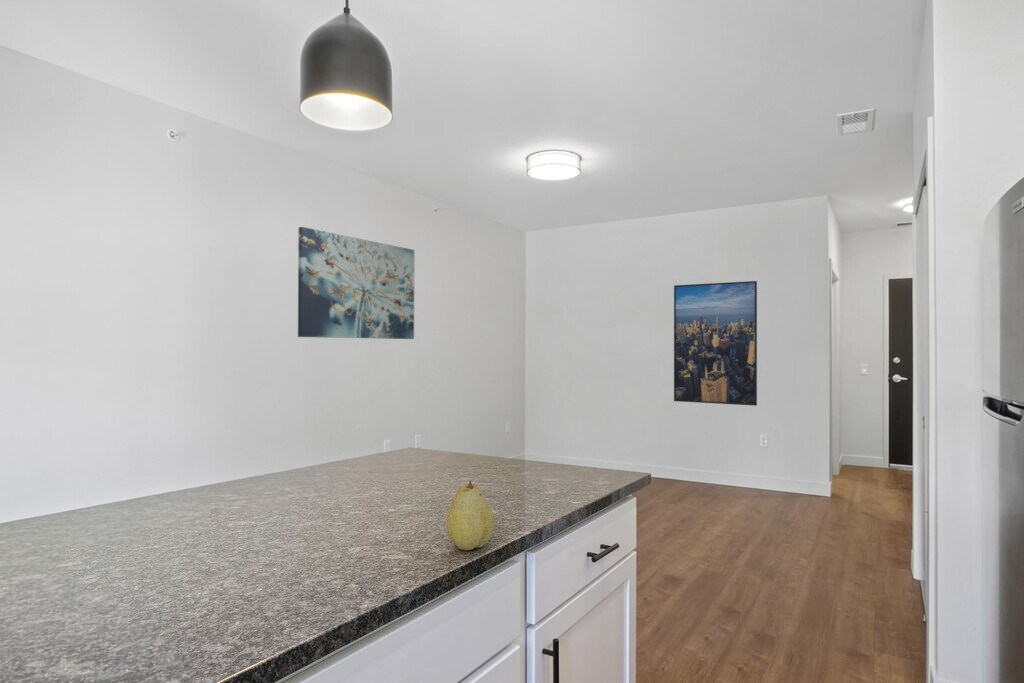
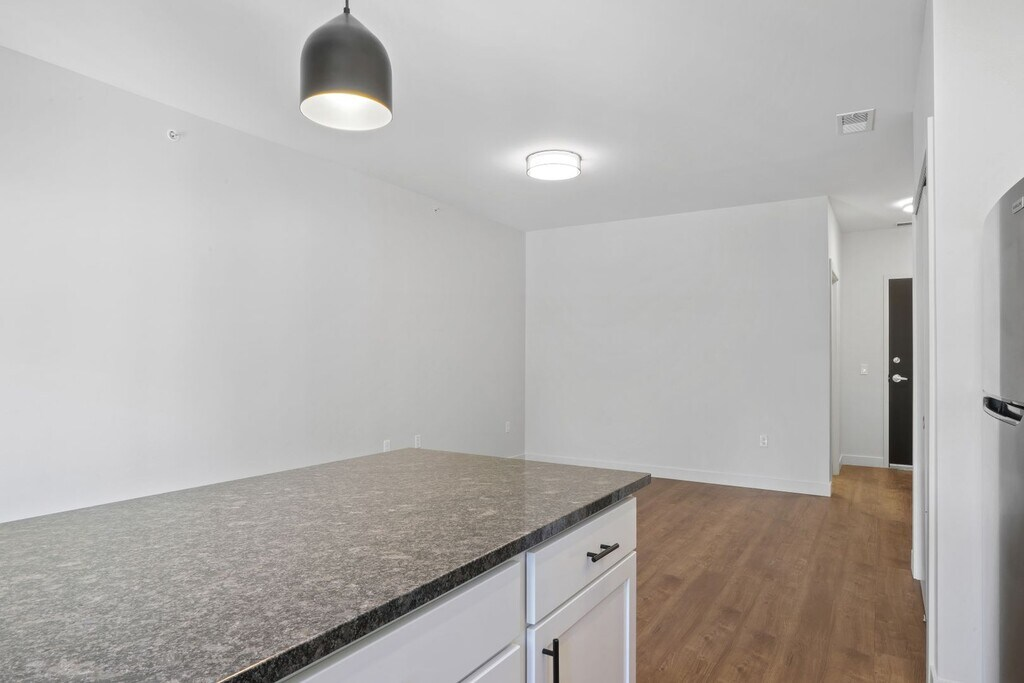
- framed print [673,280,758,407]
- fruit [445,480,495,551]
- wall art [297,226,415,340]
